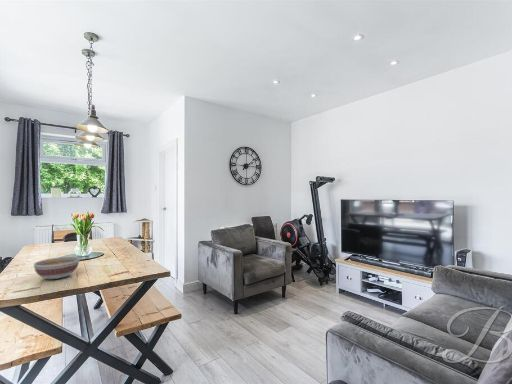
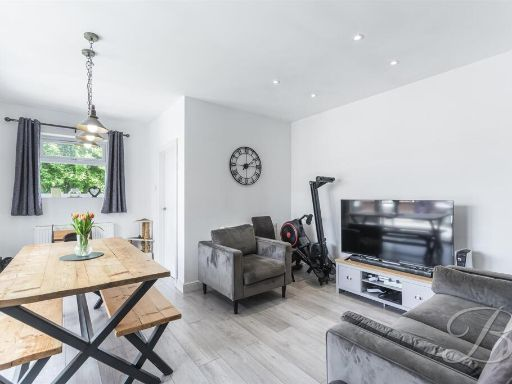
- bowl [33,256,81,280]
